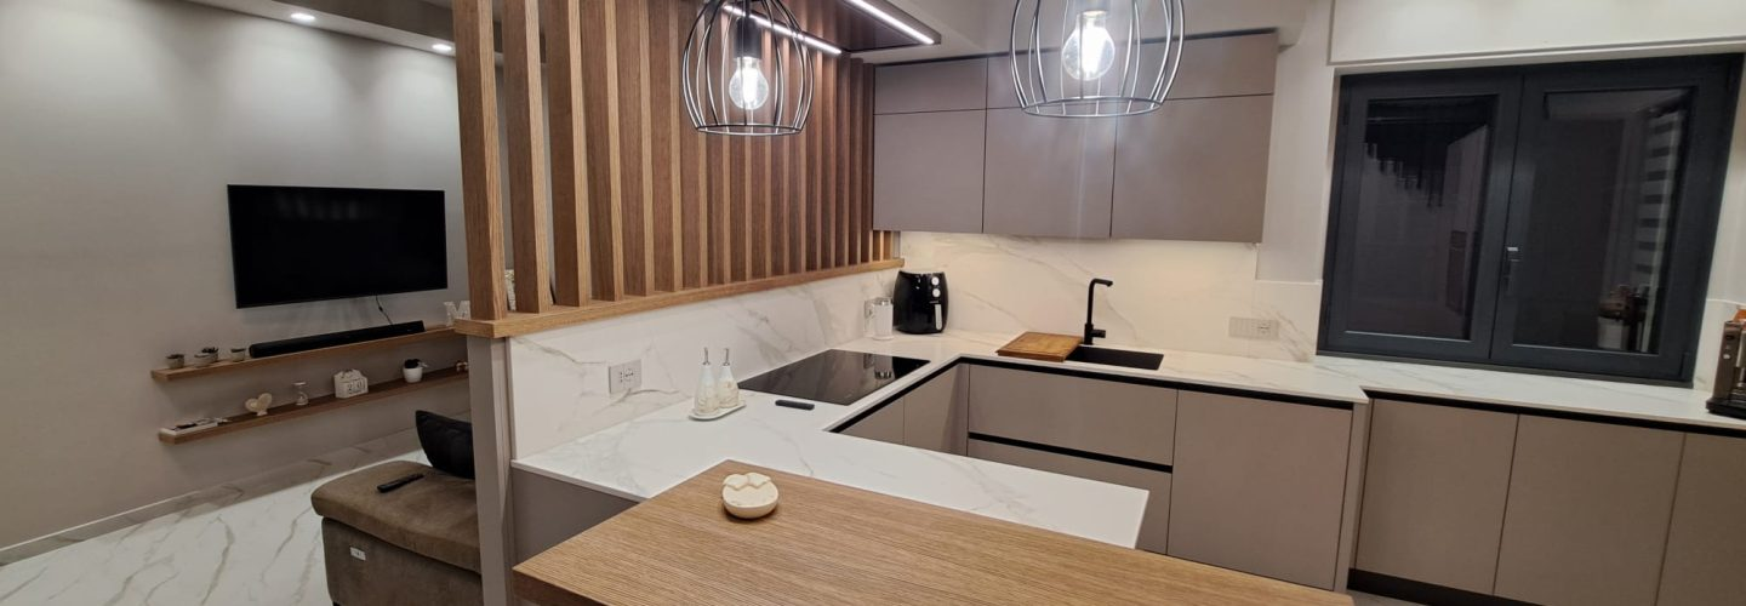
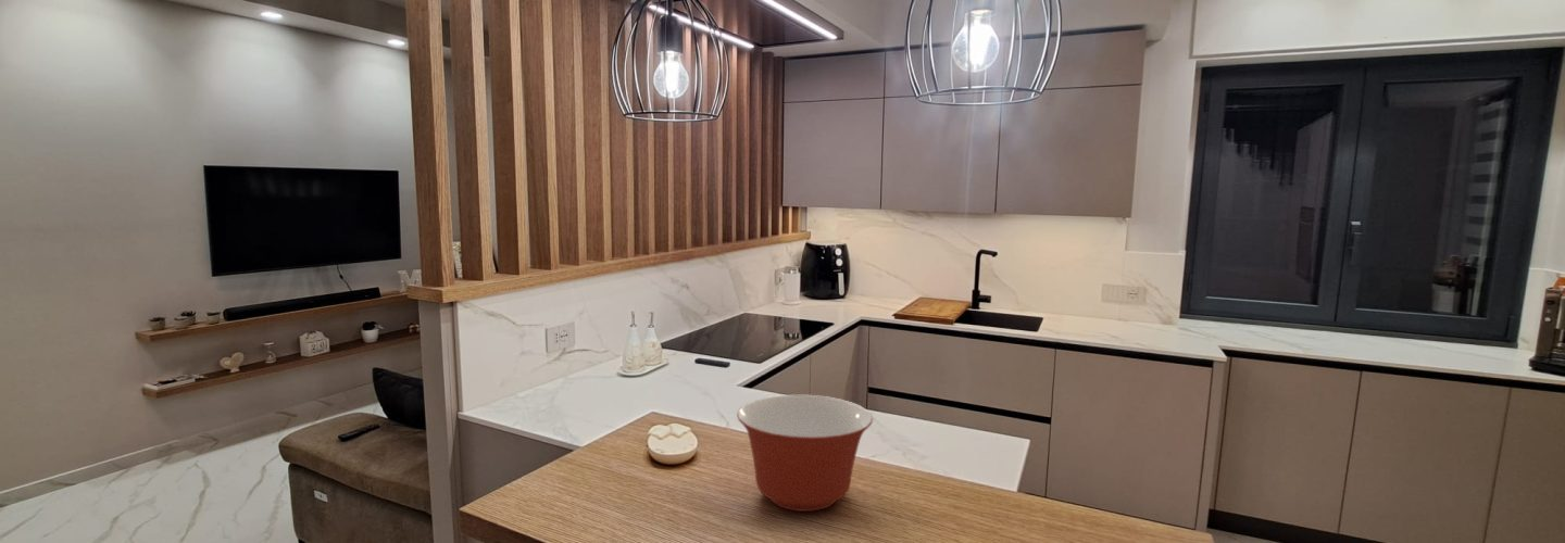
+ mixing bowl [736,394,874,513]
